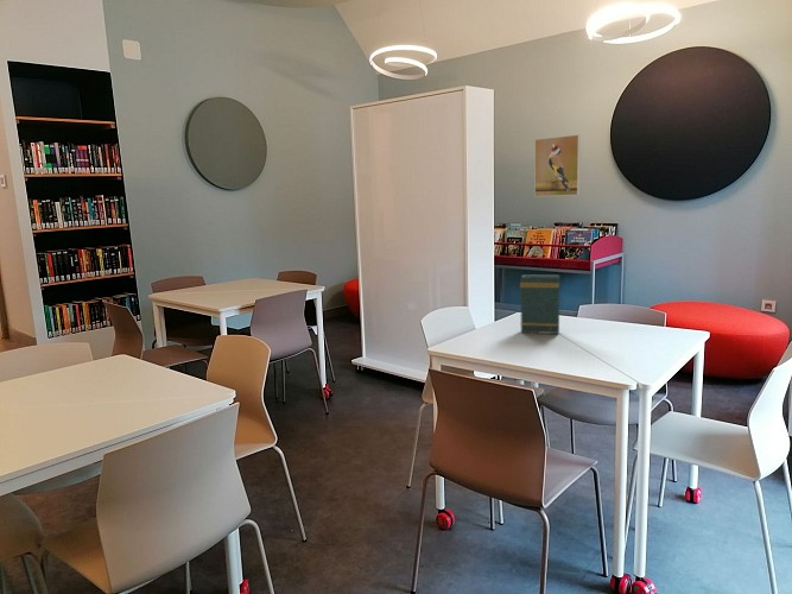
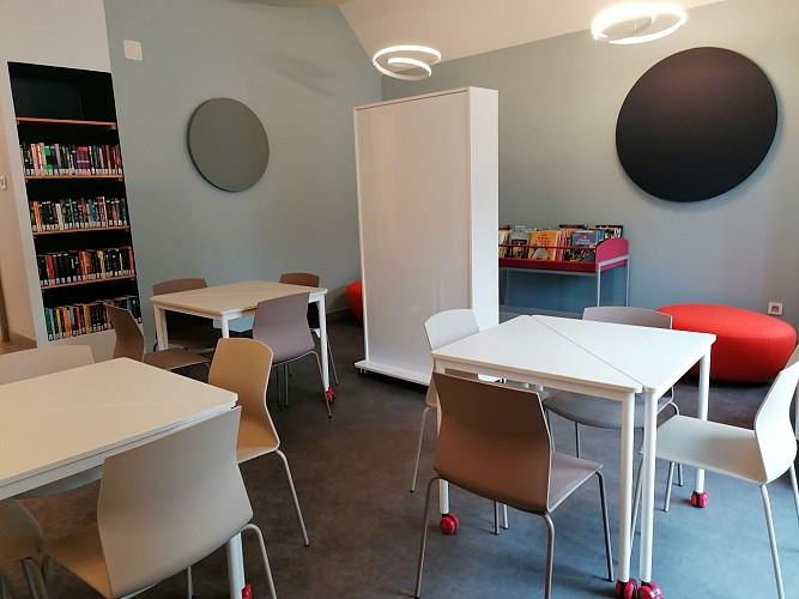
- book [519,274,560,335]
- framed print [533,133,581,197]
